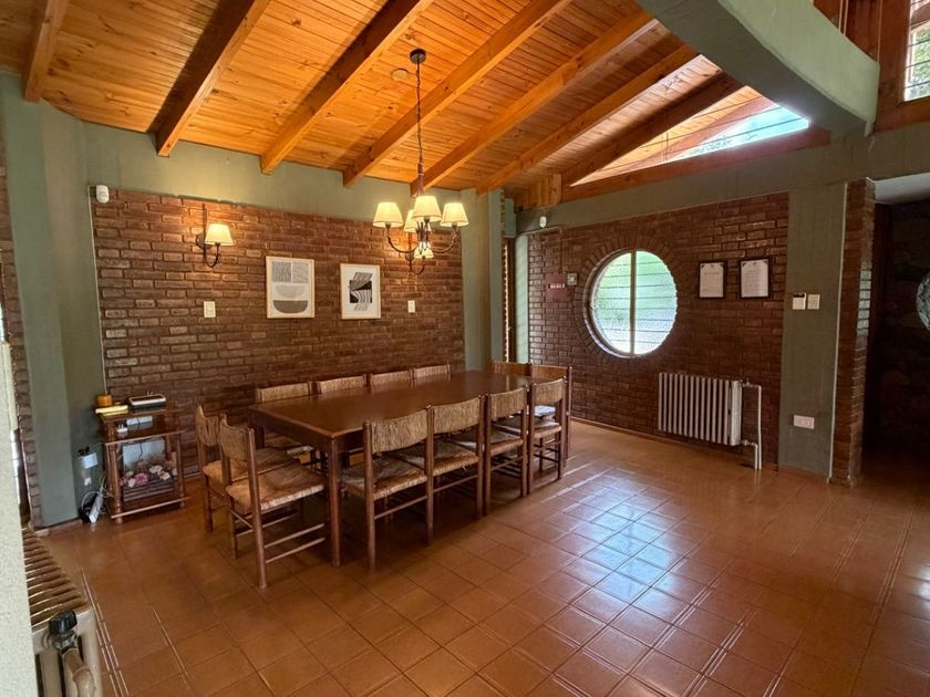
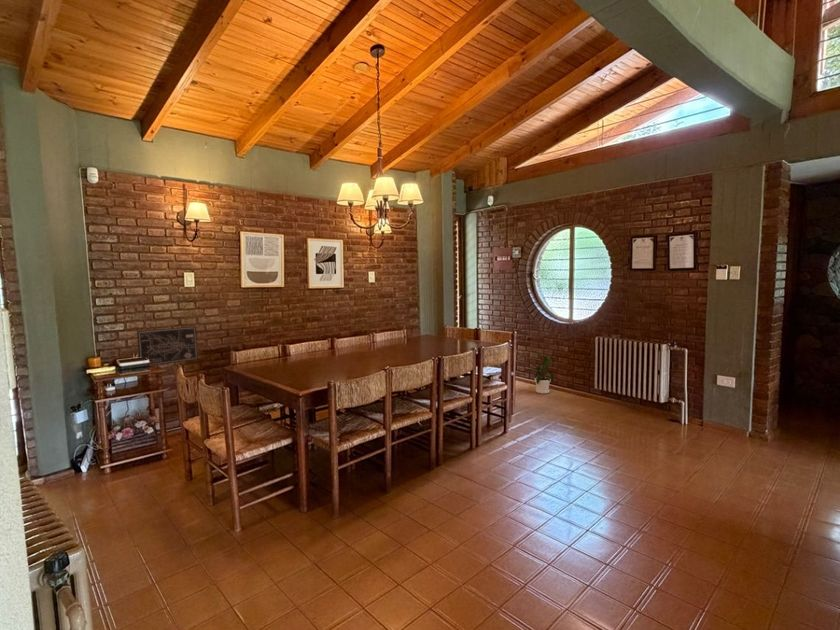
+ house plant [520,349,555,395]
+ wall art [136,325,199,367]
